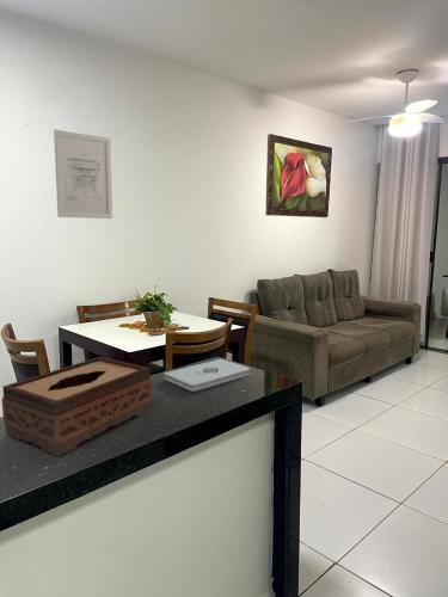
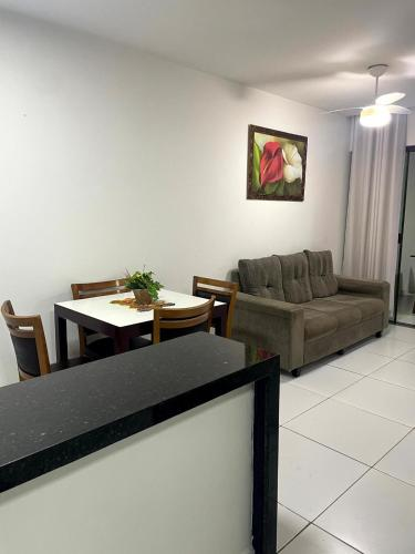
- tissue box [1,356,153,457]
- notepad [162,358,251,392]
- wall art [53,129,113,220]
